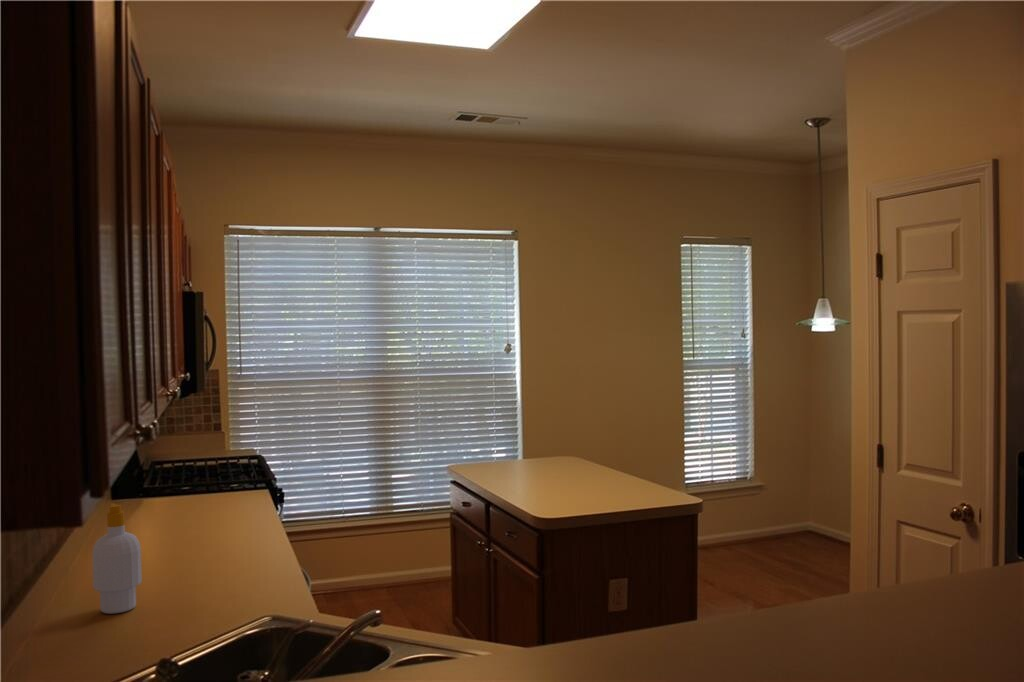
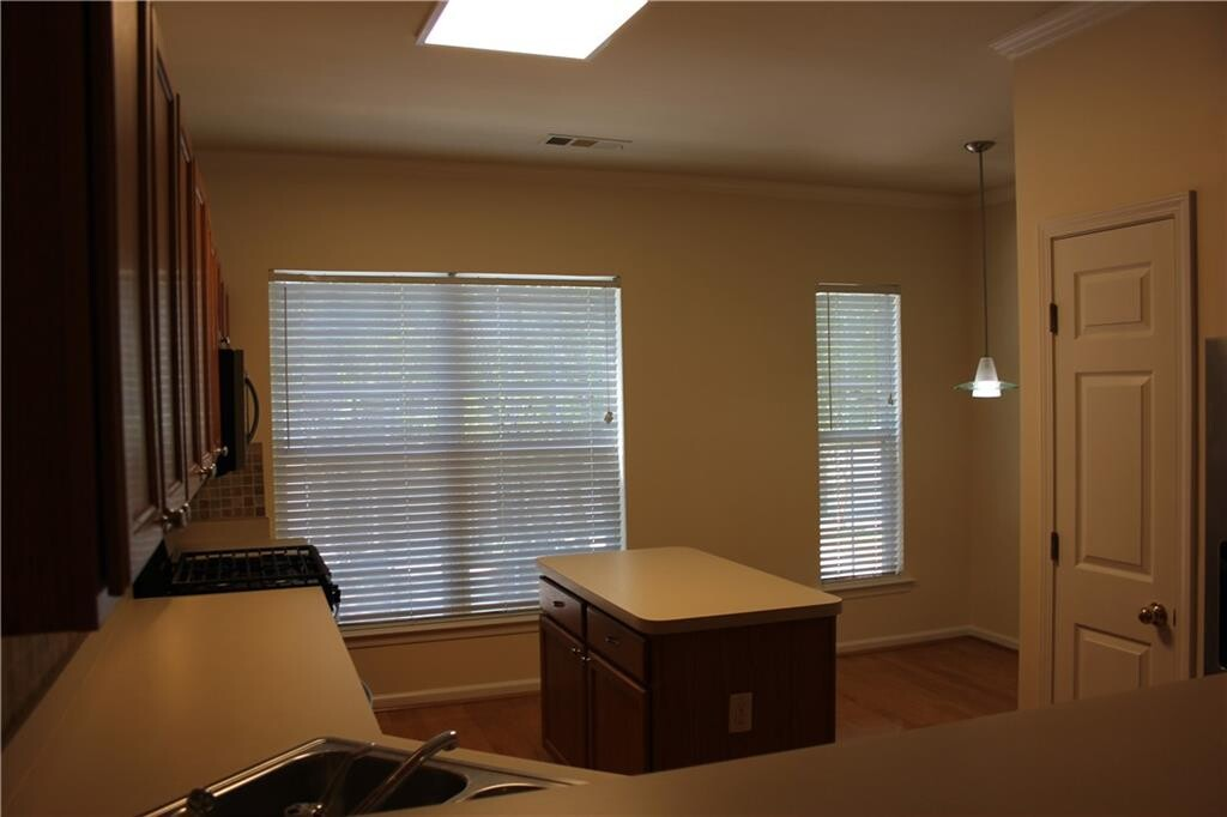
- soap bottle [91,502,143,615]
